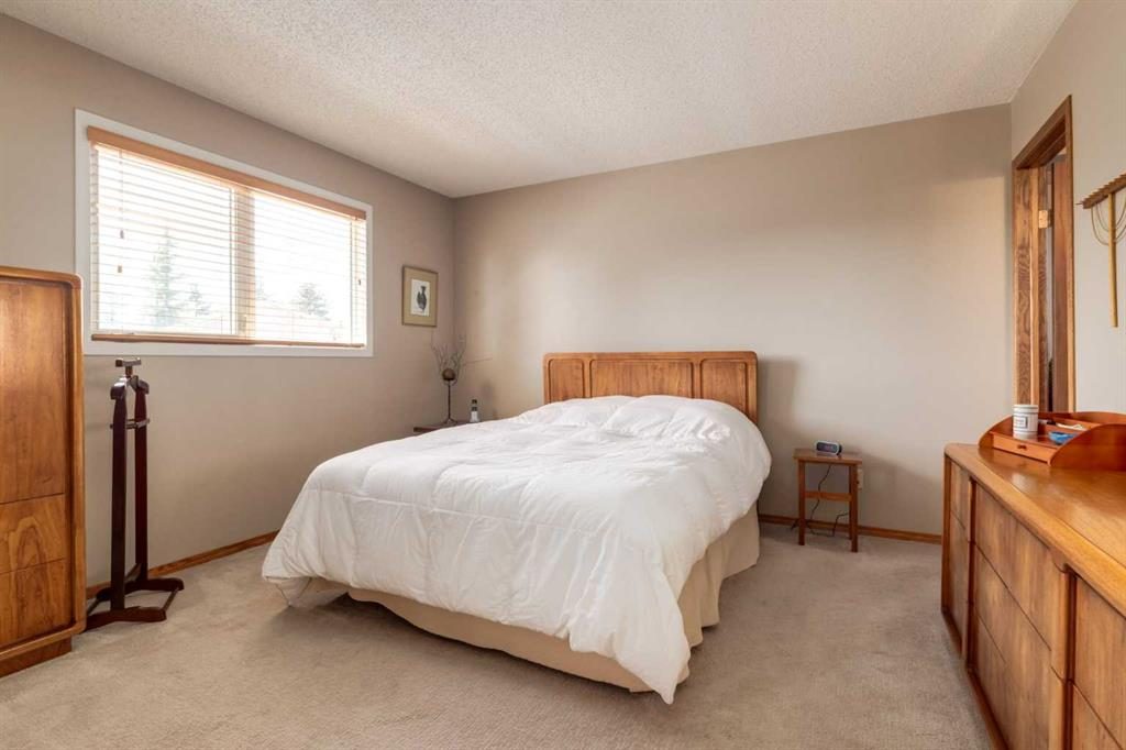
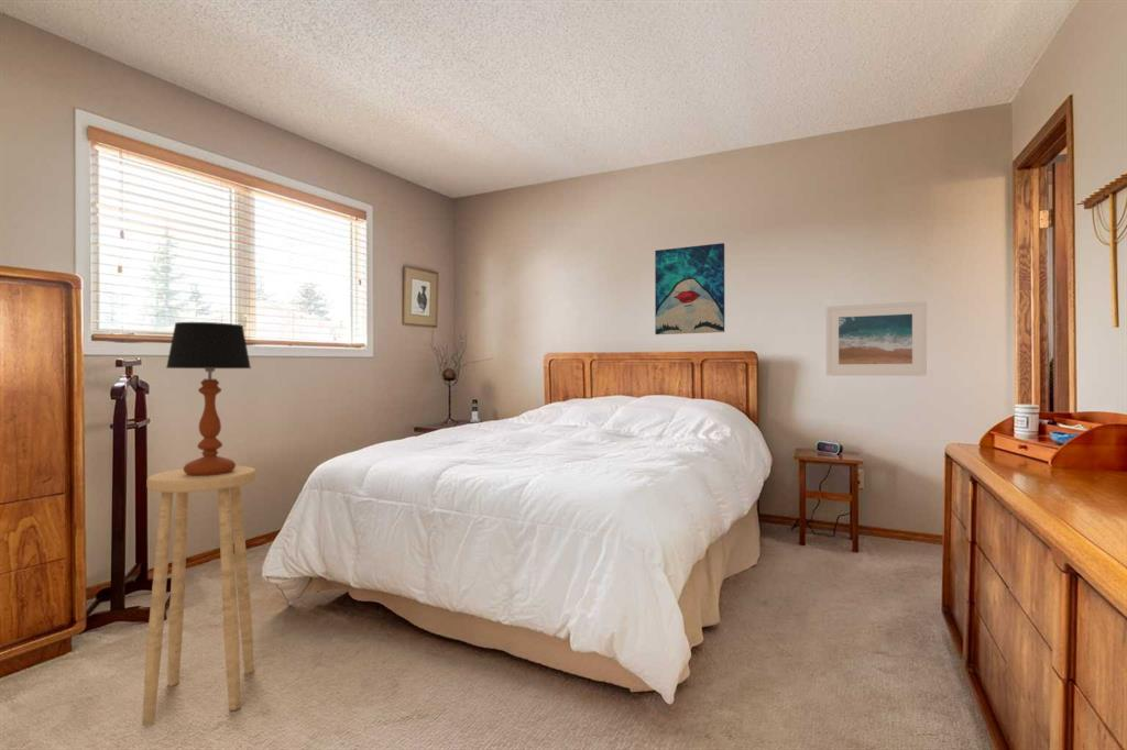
+ table lamp [165,321,252,476]
+ stool [141,465,258,727]
+ wall art [654,242,725,335]
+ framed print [825,300,928,377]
